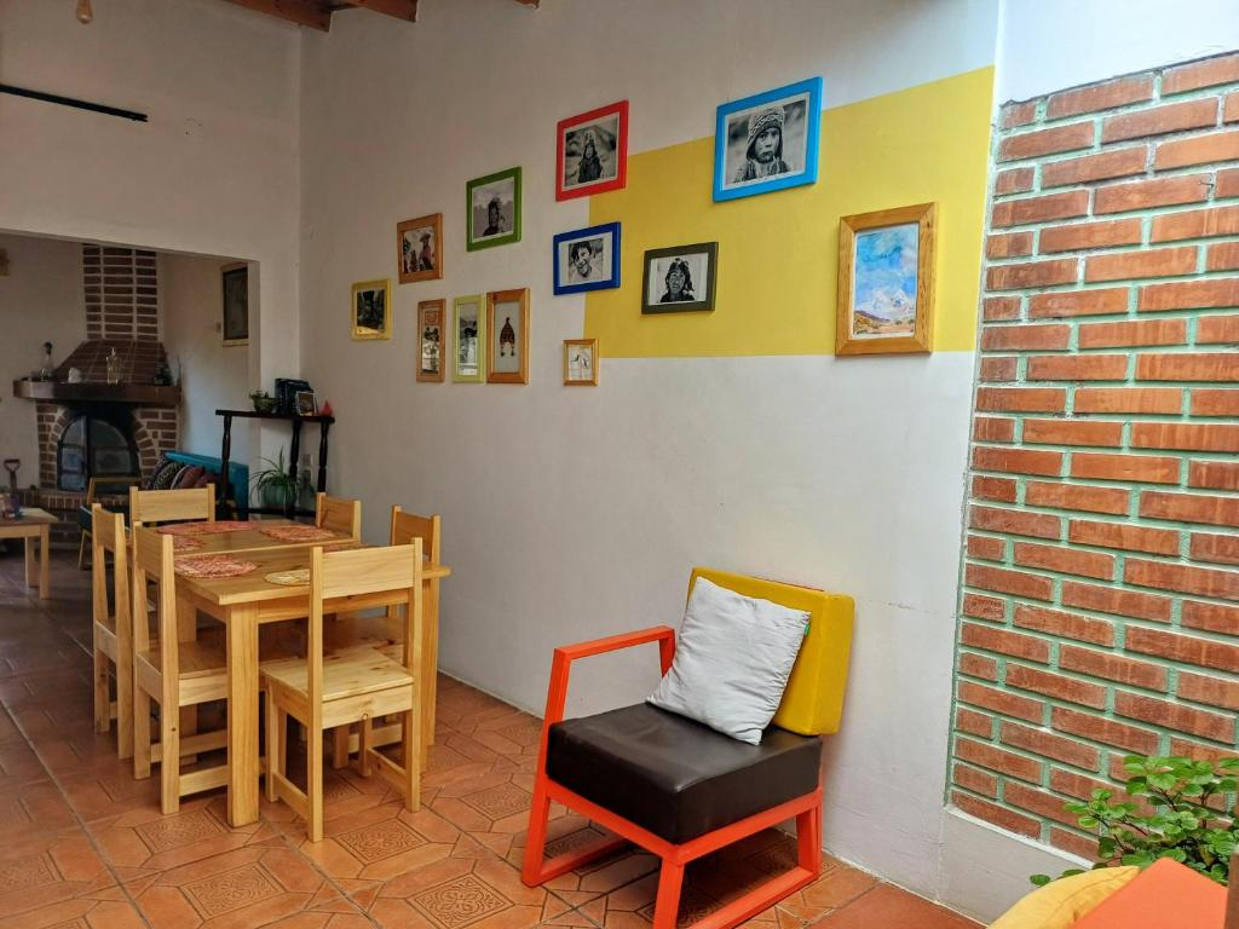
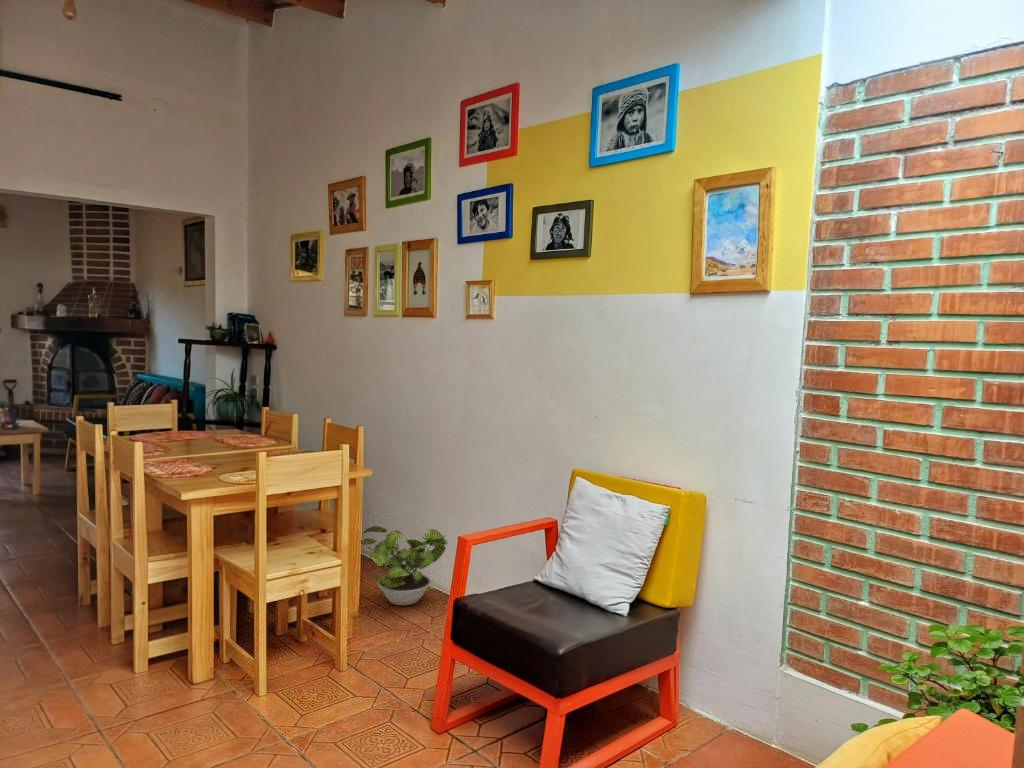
+ potted plant [360,525,448,606]
